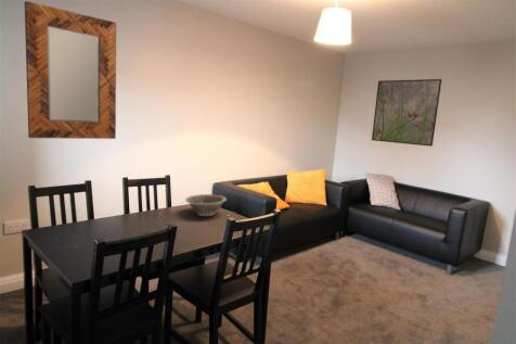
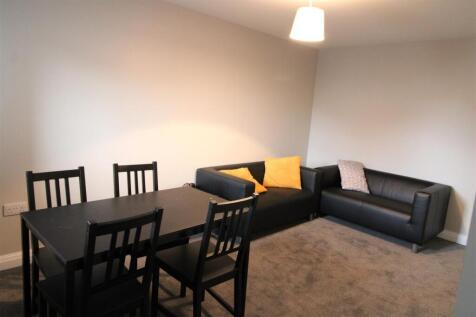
- decorative bowl [184,193,228,217]
- home mirror [24,0,117,140]
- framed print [371,78,443,148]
